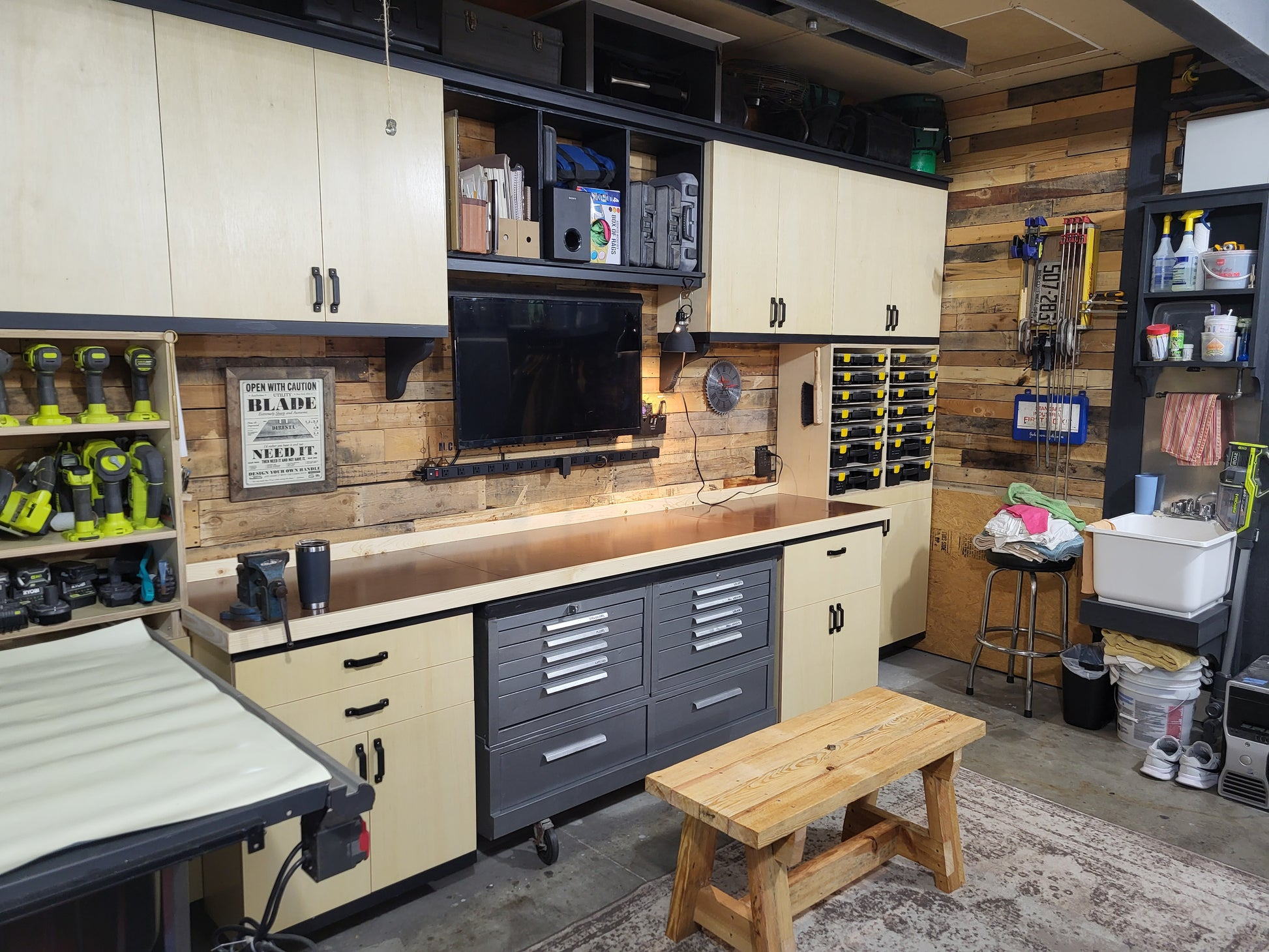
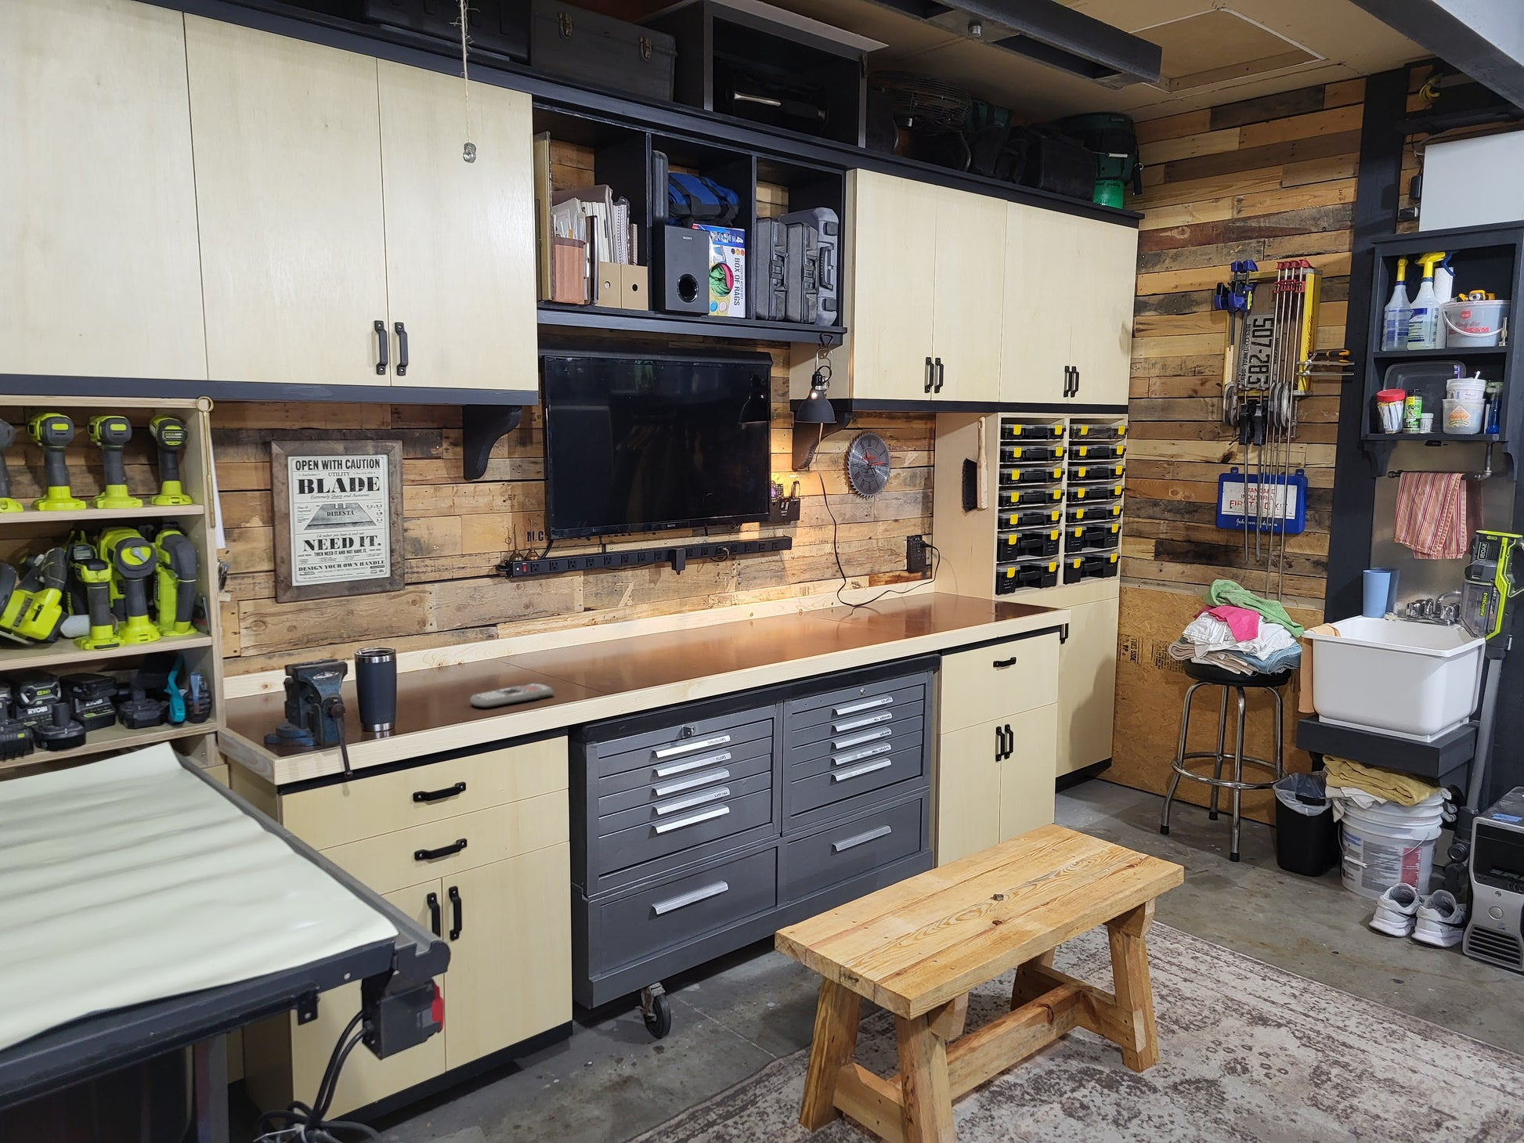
+ remote control [470,683,554,708]
